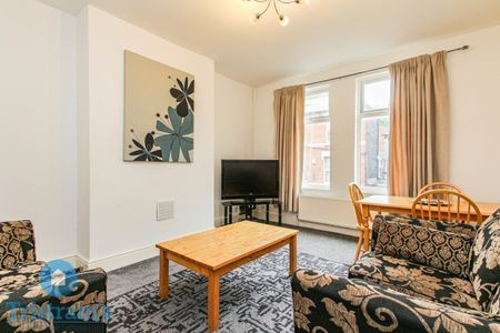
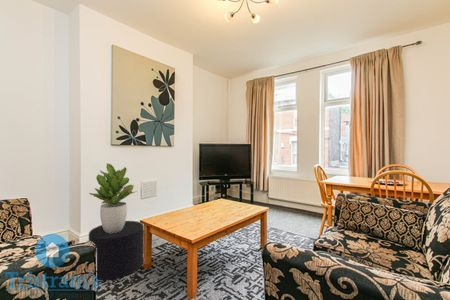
+ stool [88,220,145,281]
+ potted plant [88,163,138,233]
